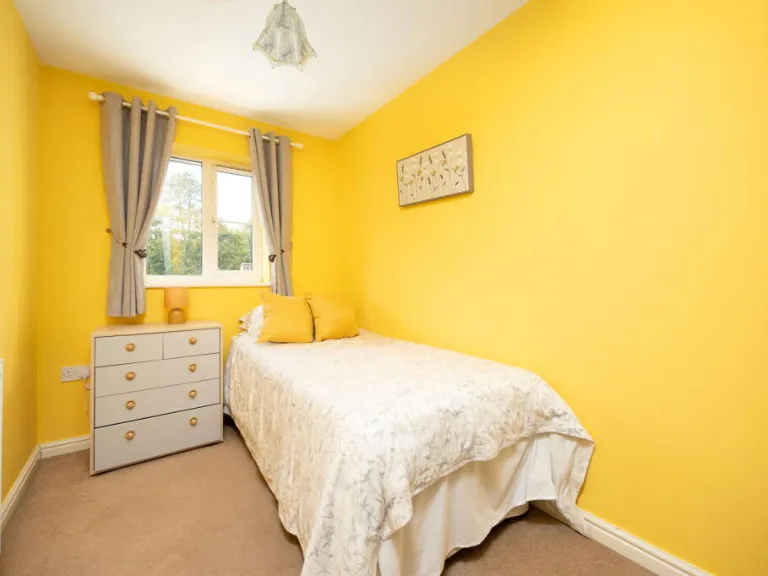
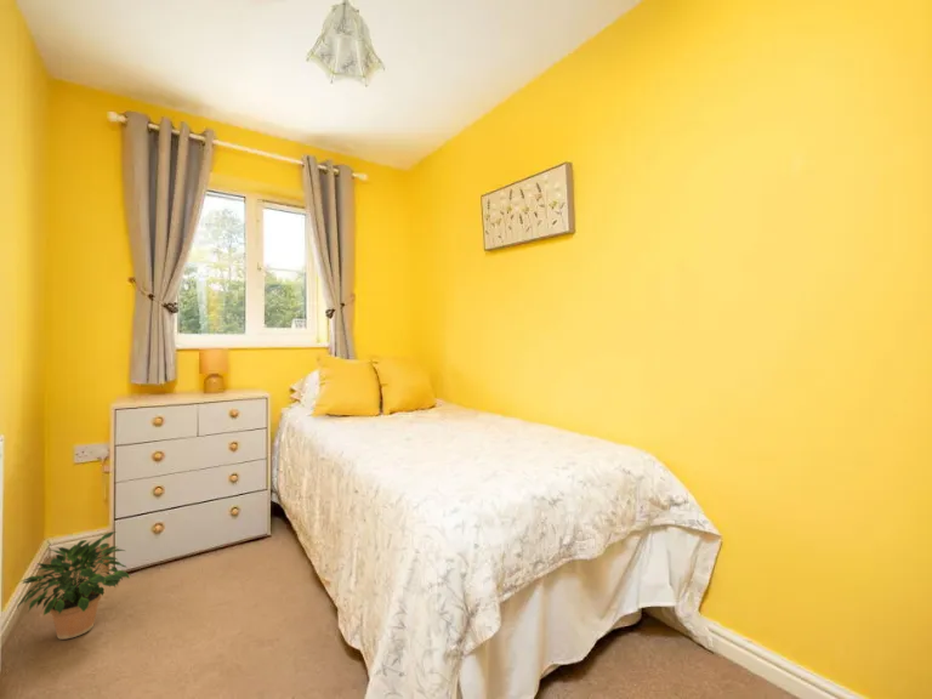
+ potted plant [16,530,131,641]
